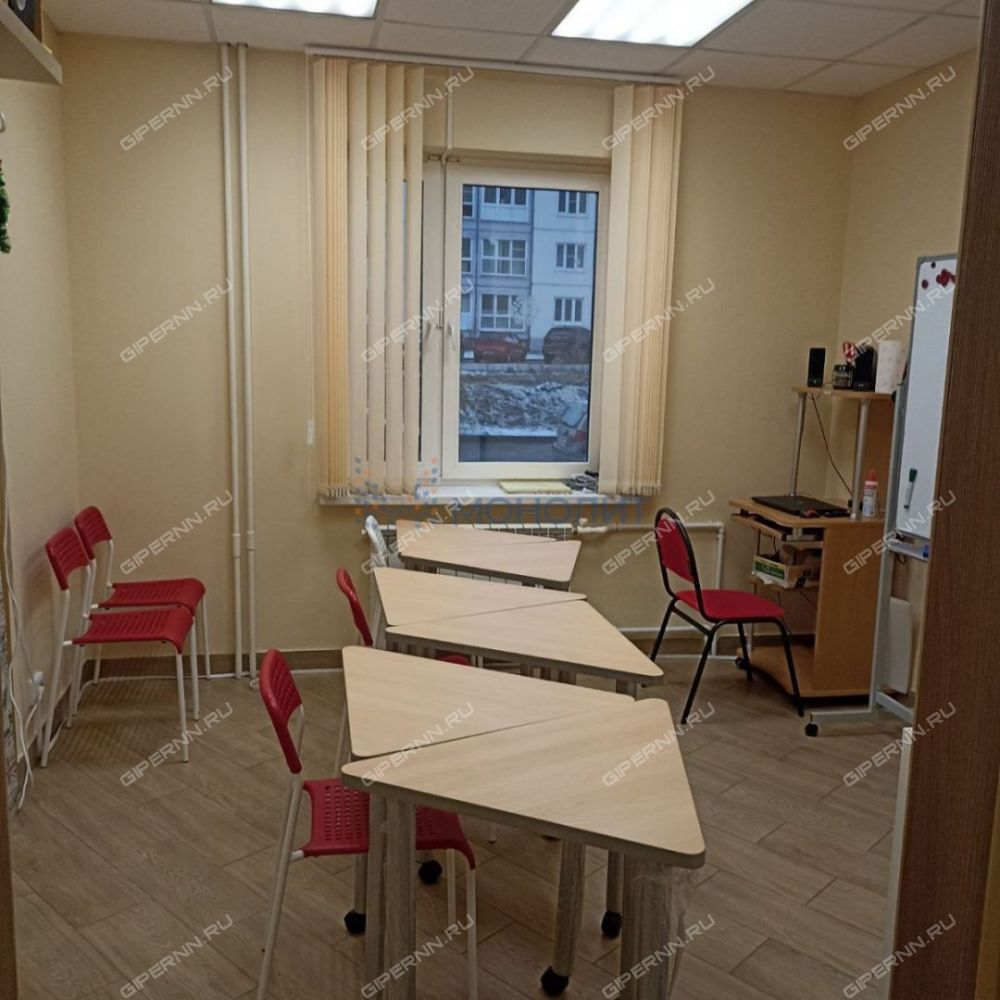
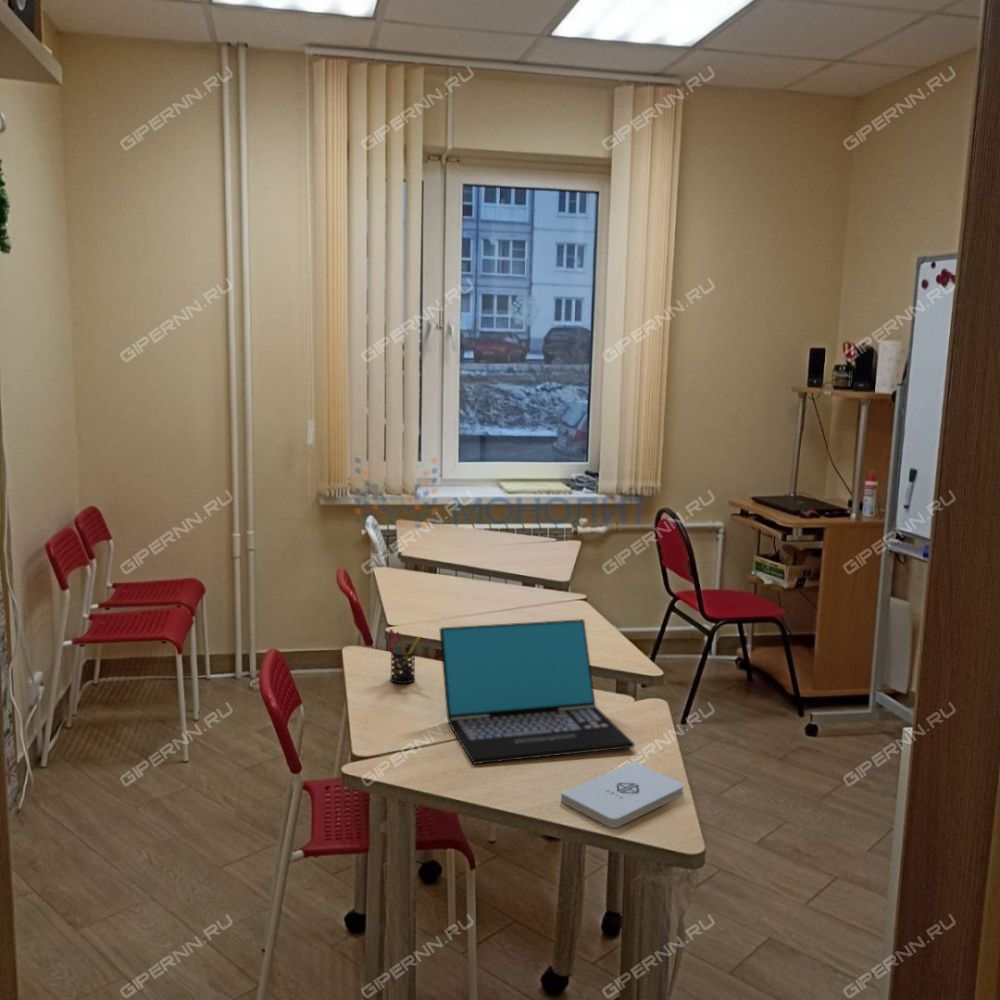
+ notepad [560,761,685,828]
+ laptop [439,618,635,765]
+ pen holder [387,628,421,685]
